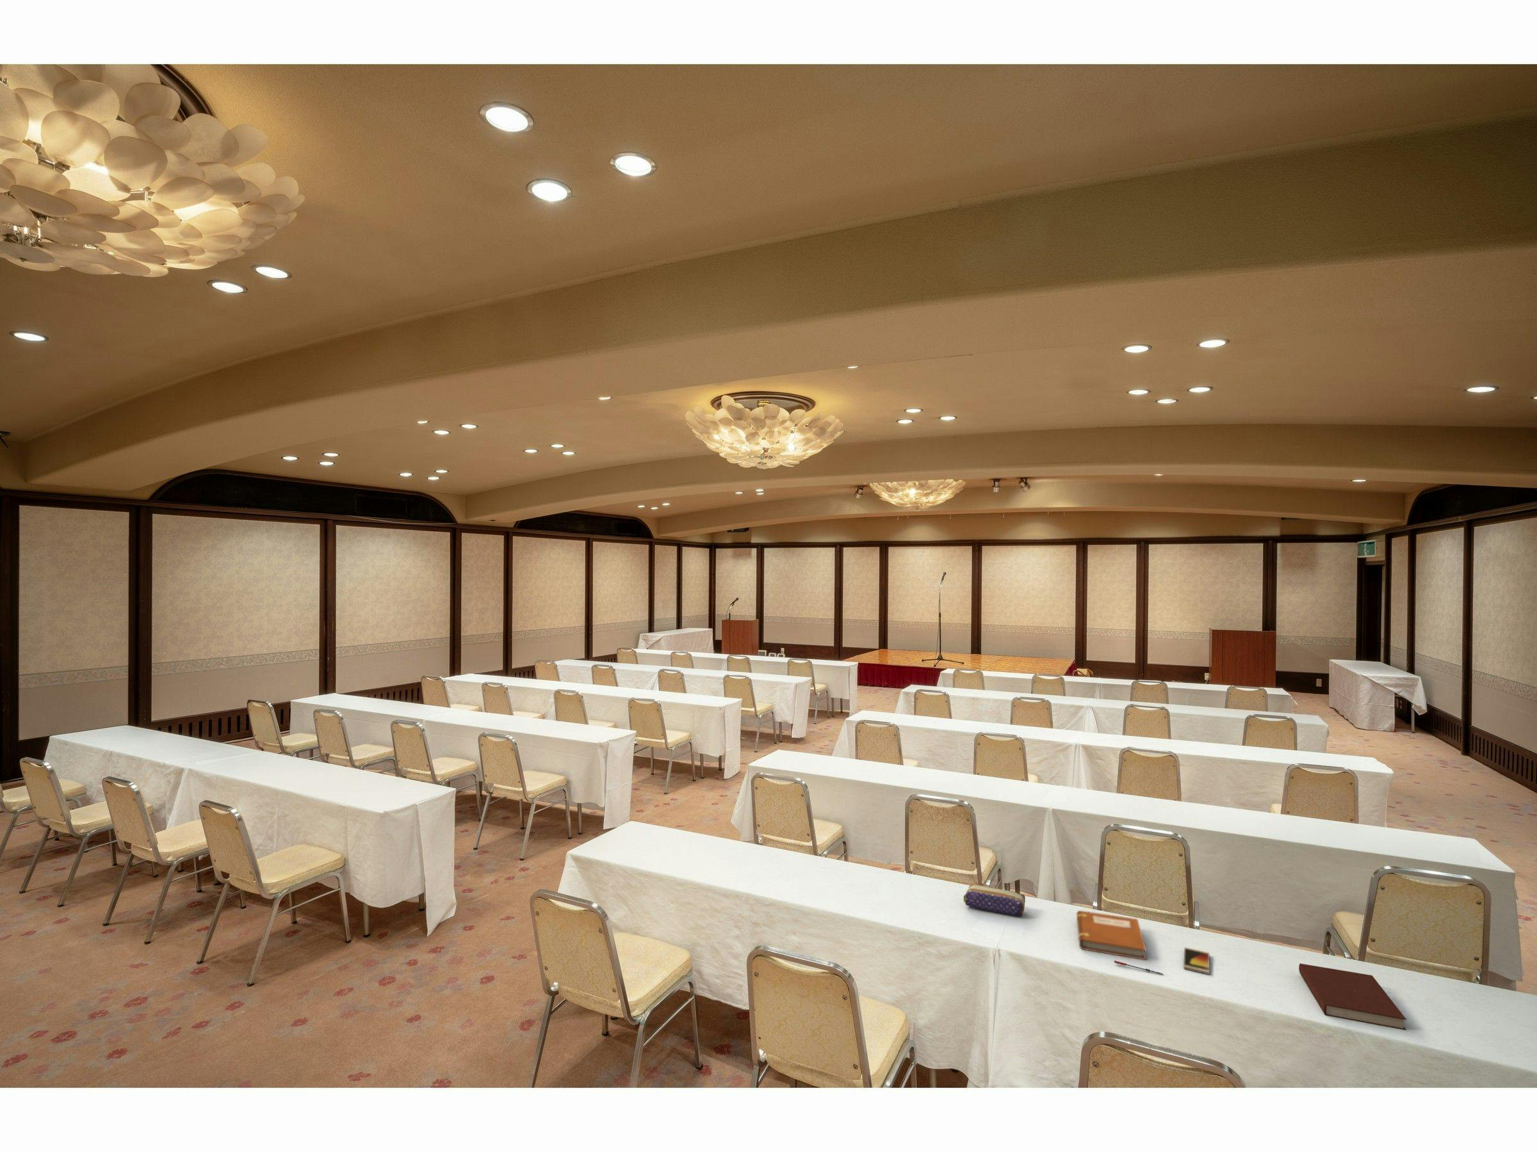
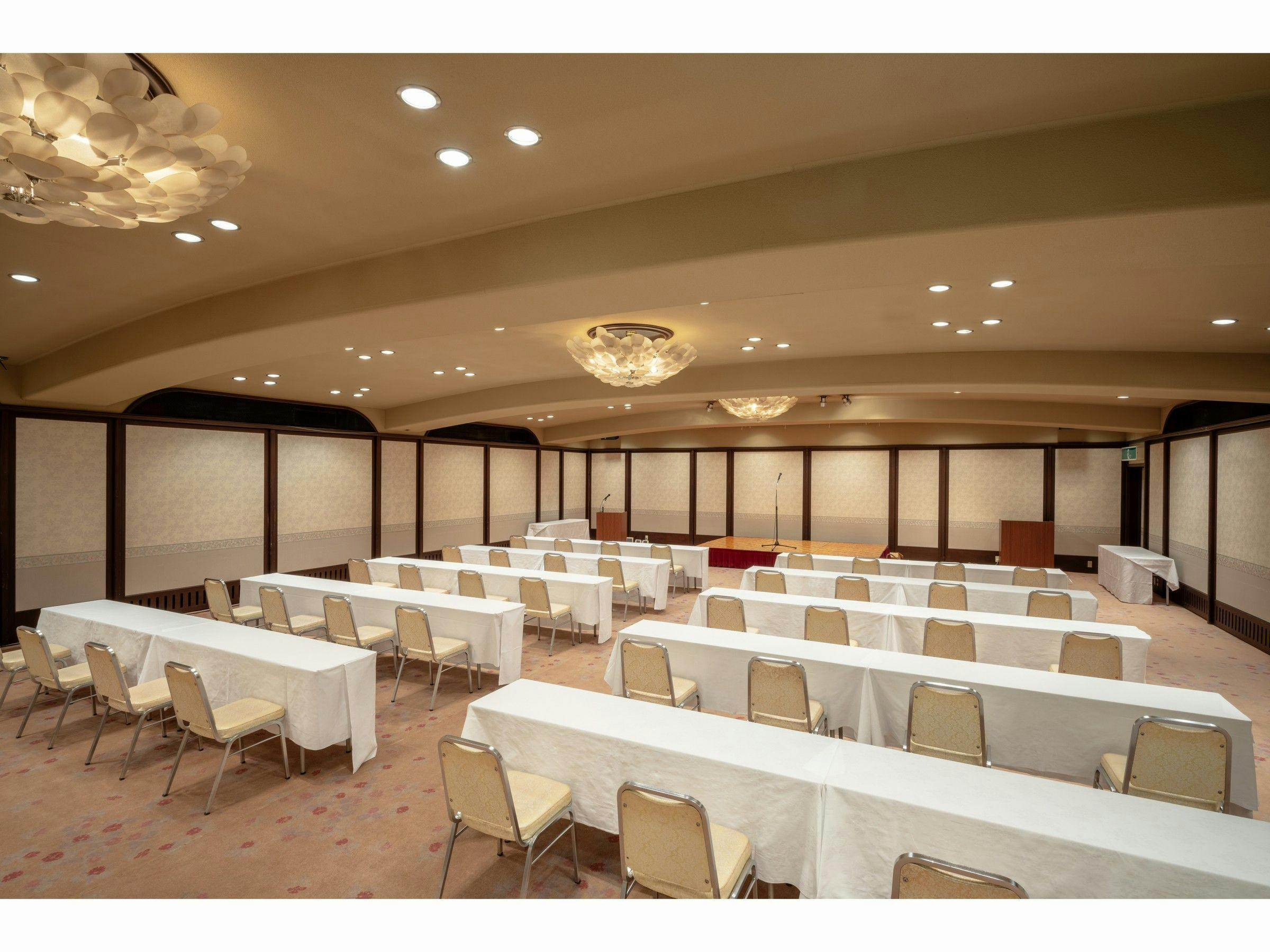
- notebook [1299,962,1408,1031]
- notebook [1076,910,1146,961]
- smartphone [1182,946,1210,975]
- pencil case [963,883,1026,916]
- pen [1113,960,1163,975]
